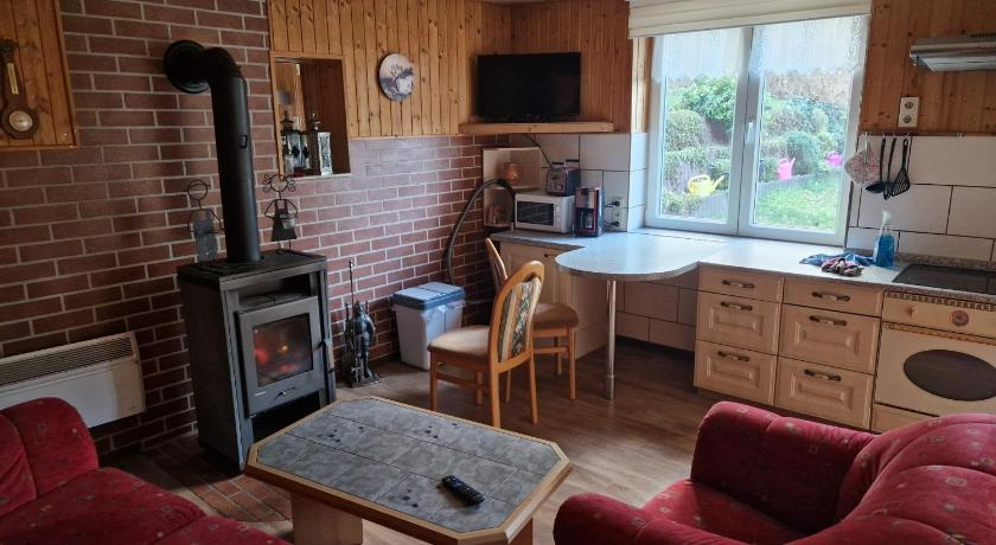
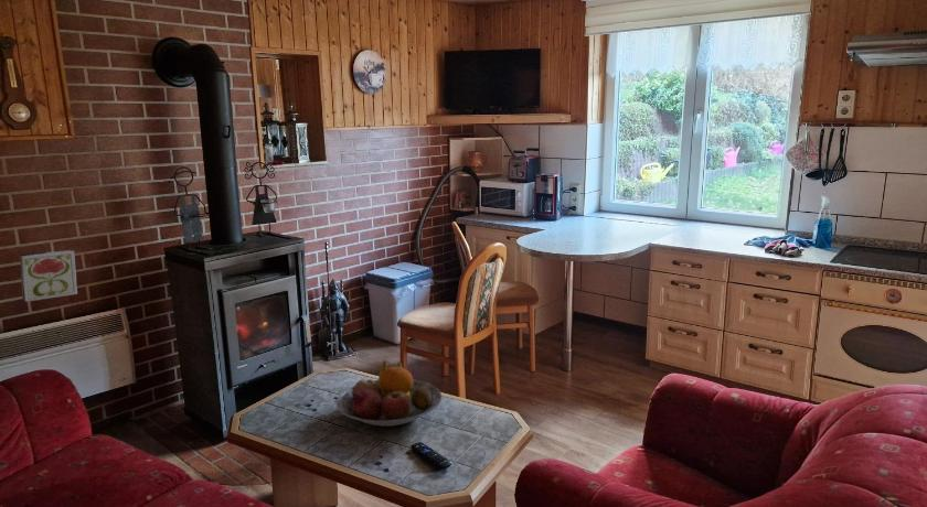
+ decorative tile [19,249,78,303]
+ fruit bowl [335,360,443,428]
